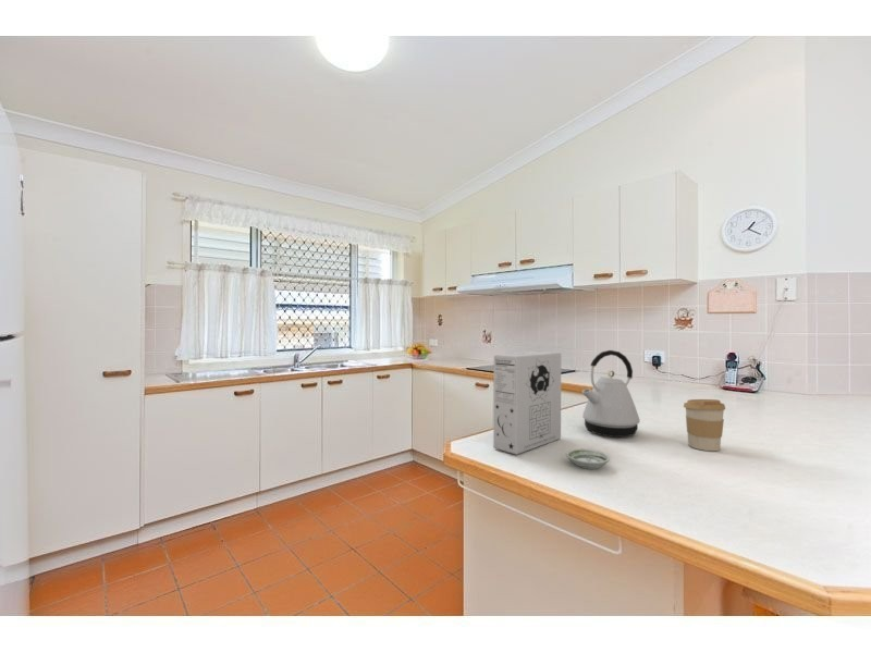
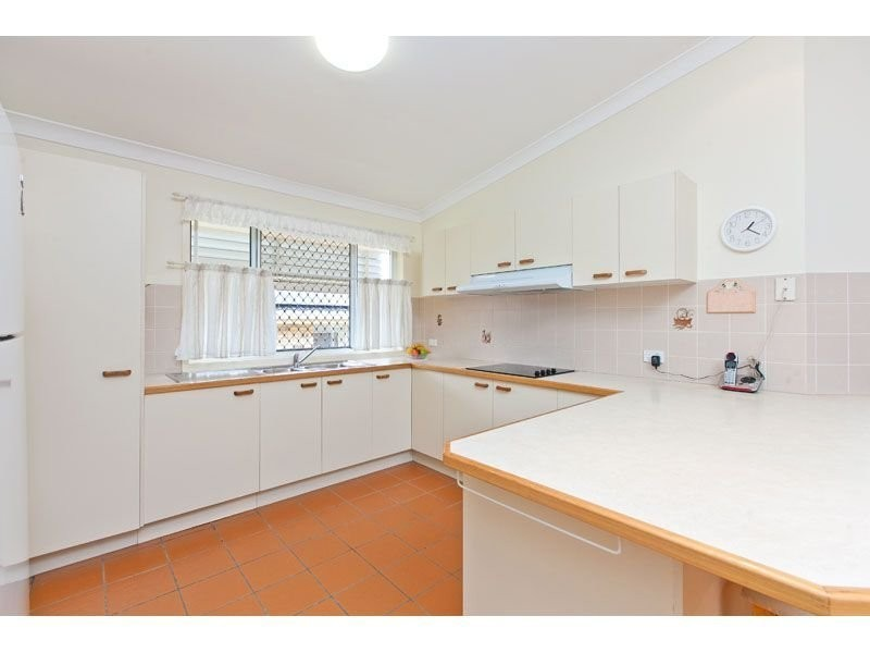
- kettle [581,349,641,439]
- cereal box [492,350,562,455]
- coffee cup [683,398,726,452]
- saucer [565,447,611,470]
